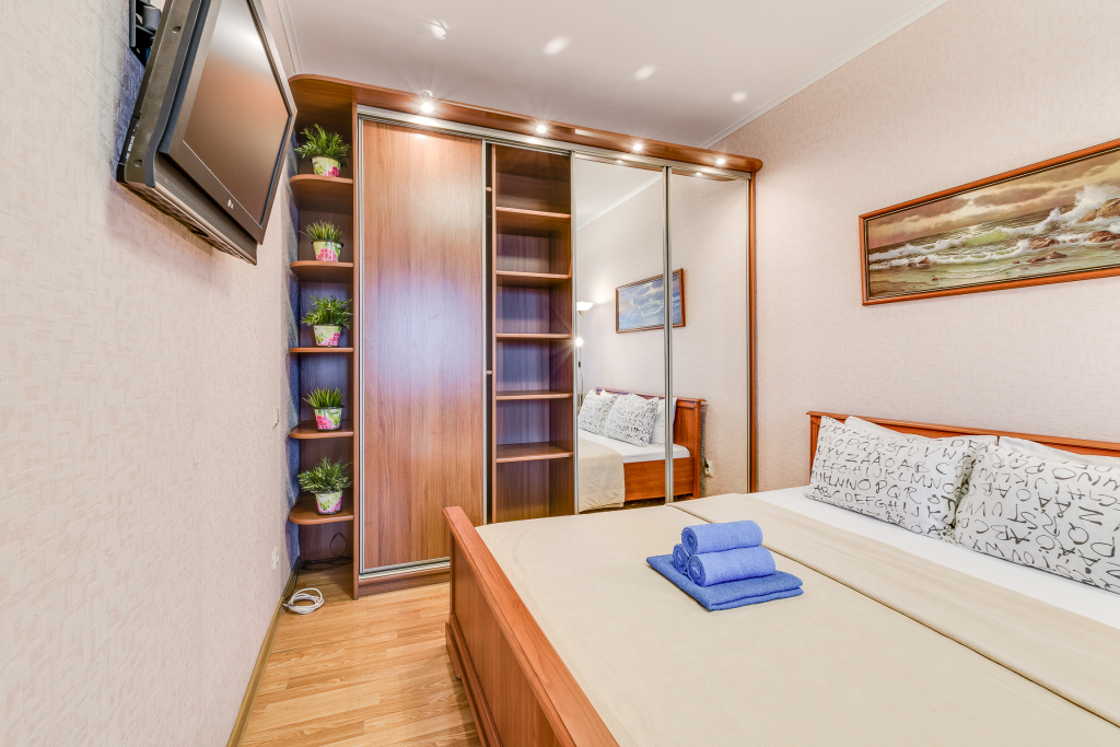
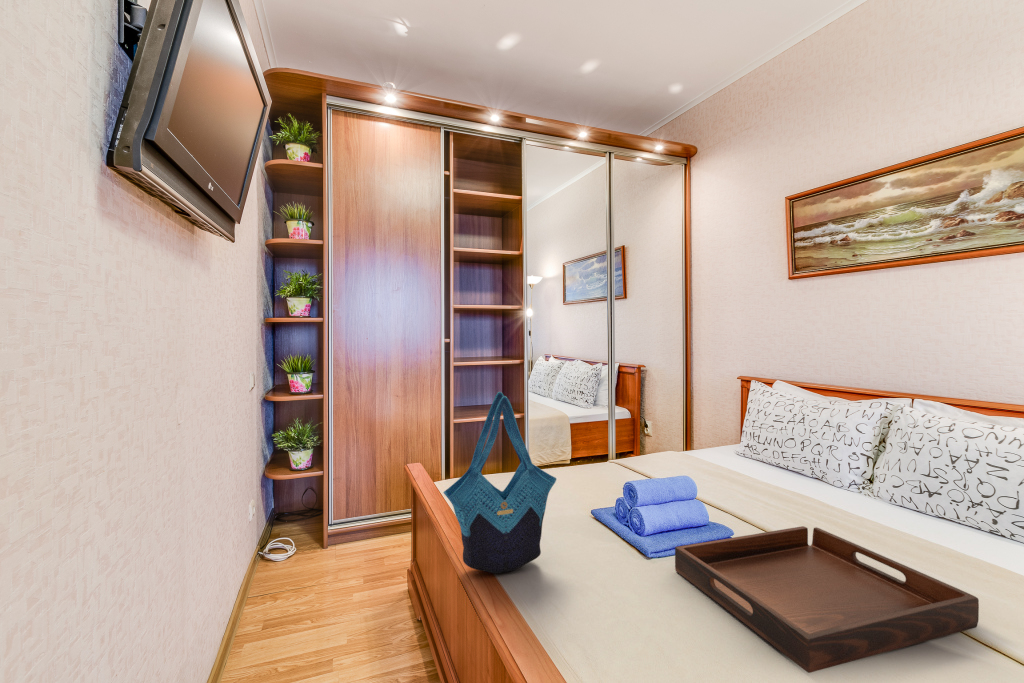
+ tote bag [442,391,557,574]
+ serving tray [674,525,980,674]
